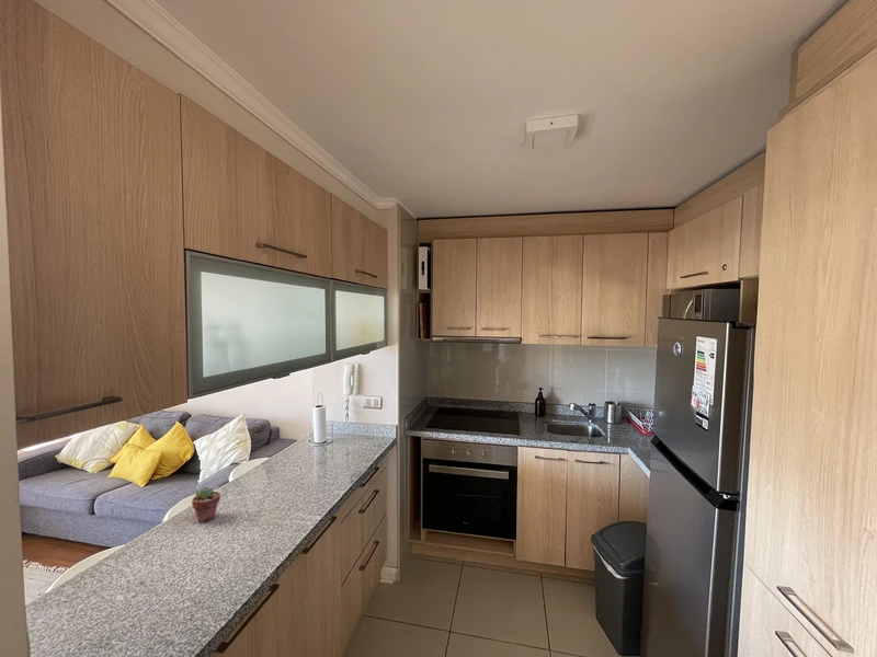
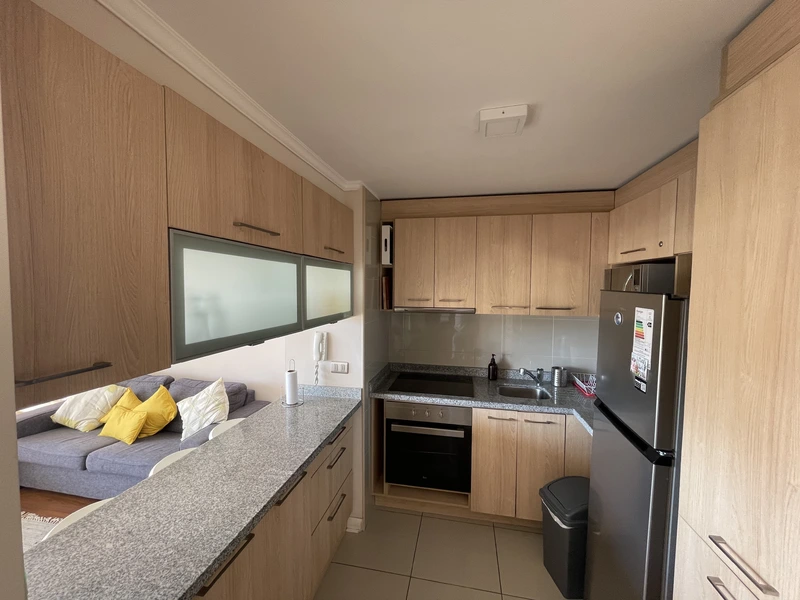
- potted succulent [191,486,221,525]
